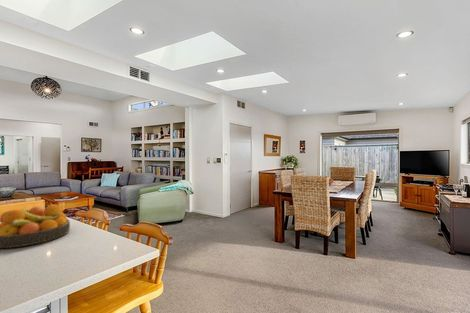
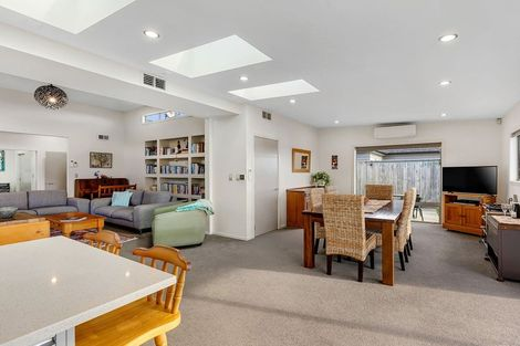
- fruit bowl [0,203,71,249]
